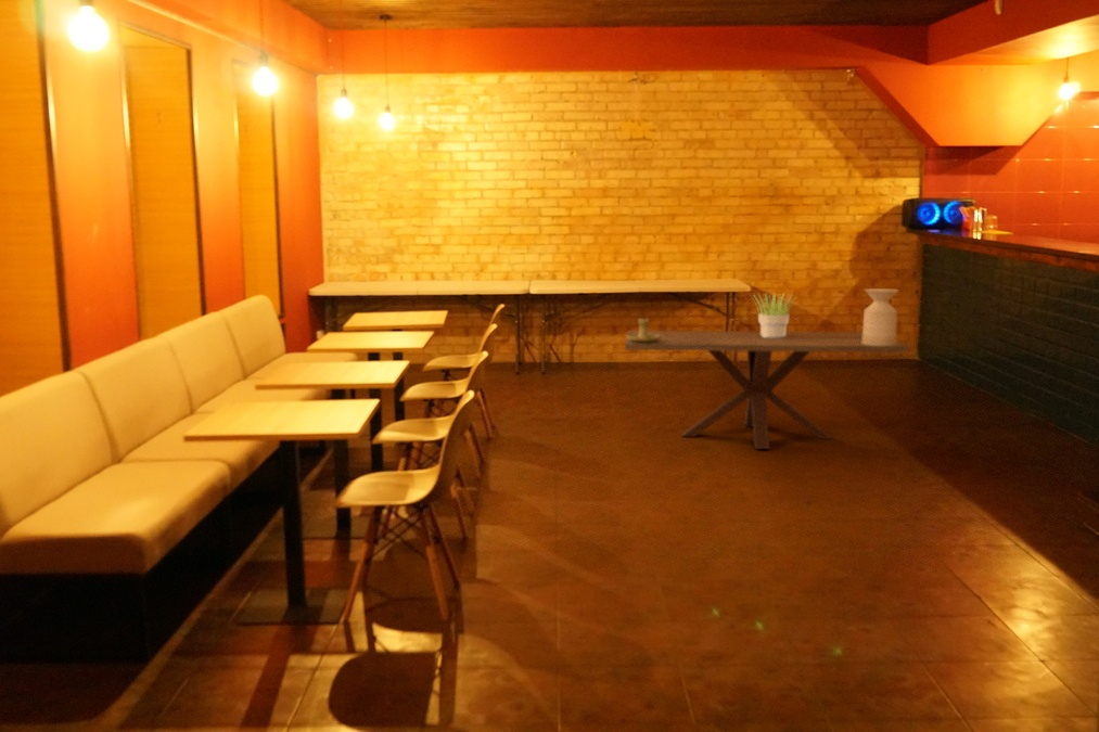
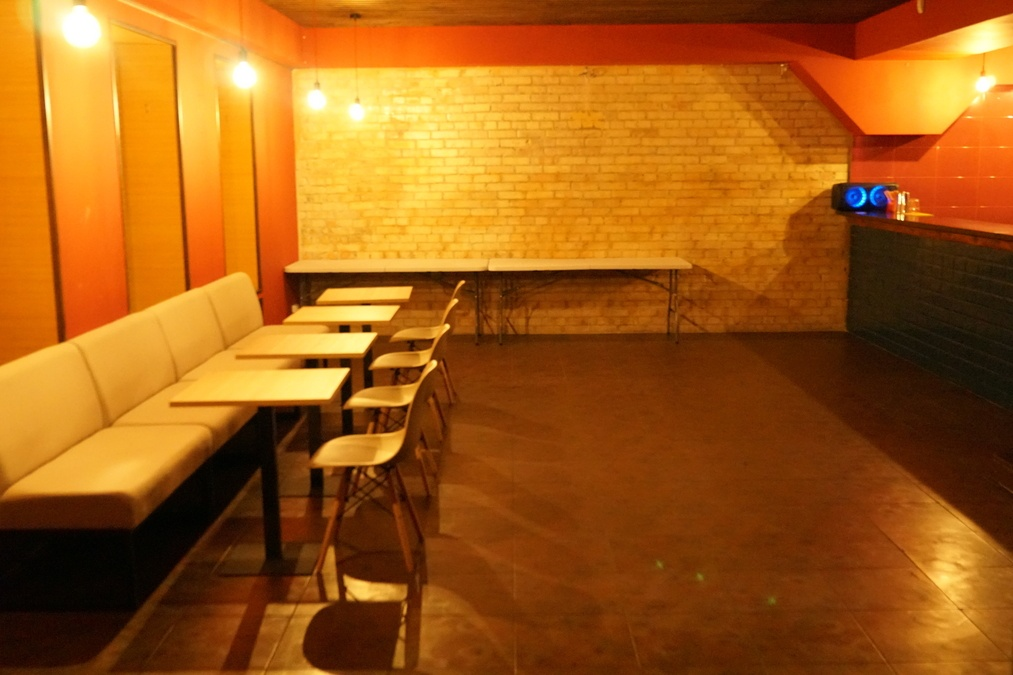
- side table [861,287,899,346]
- dining table [624,330,909,450]
- potted plant [752,292,796,338]
- candle holder [625,318,661,343]
